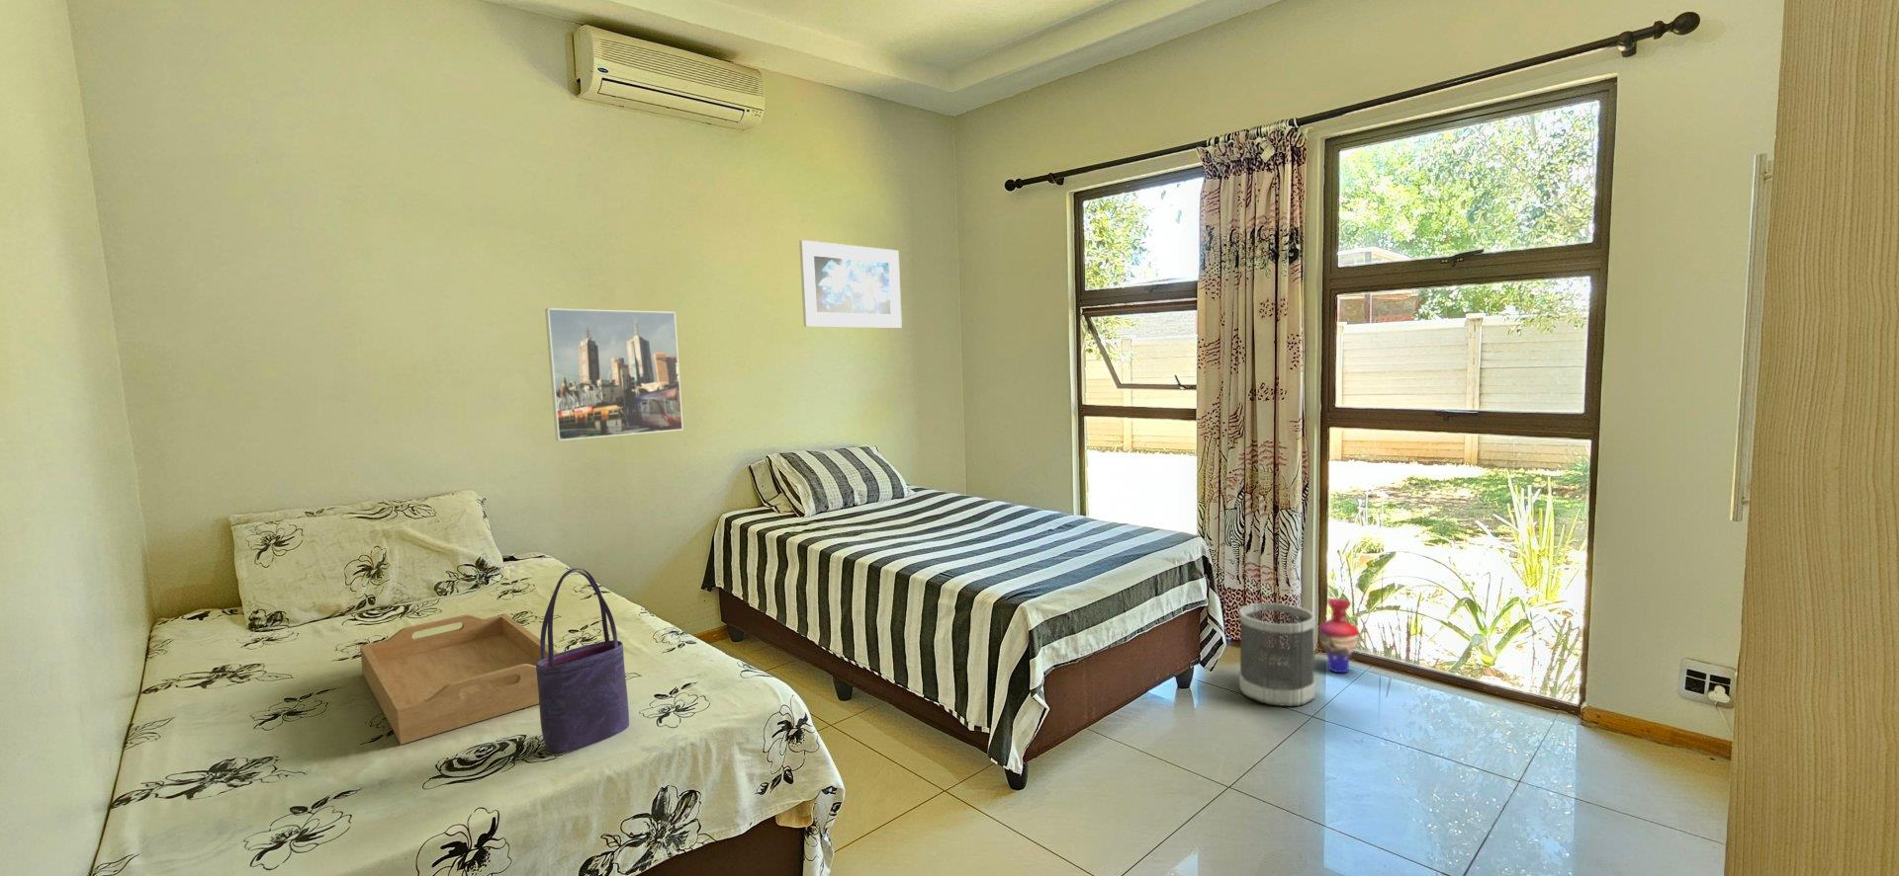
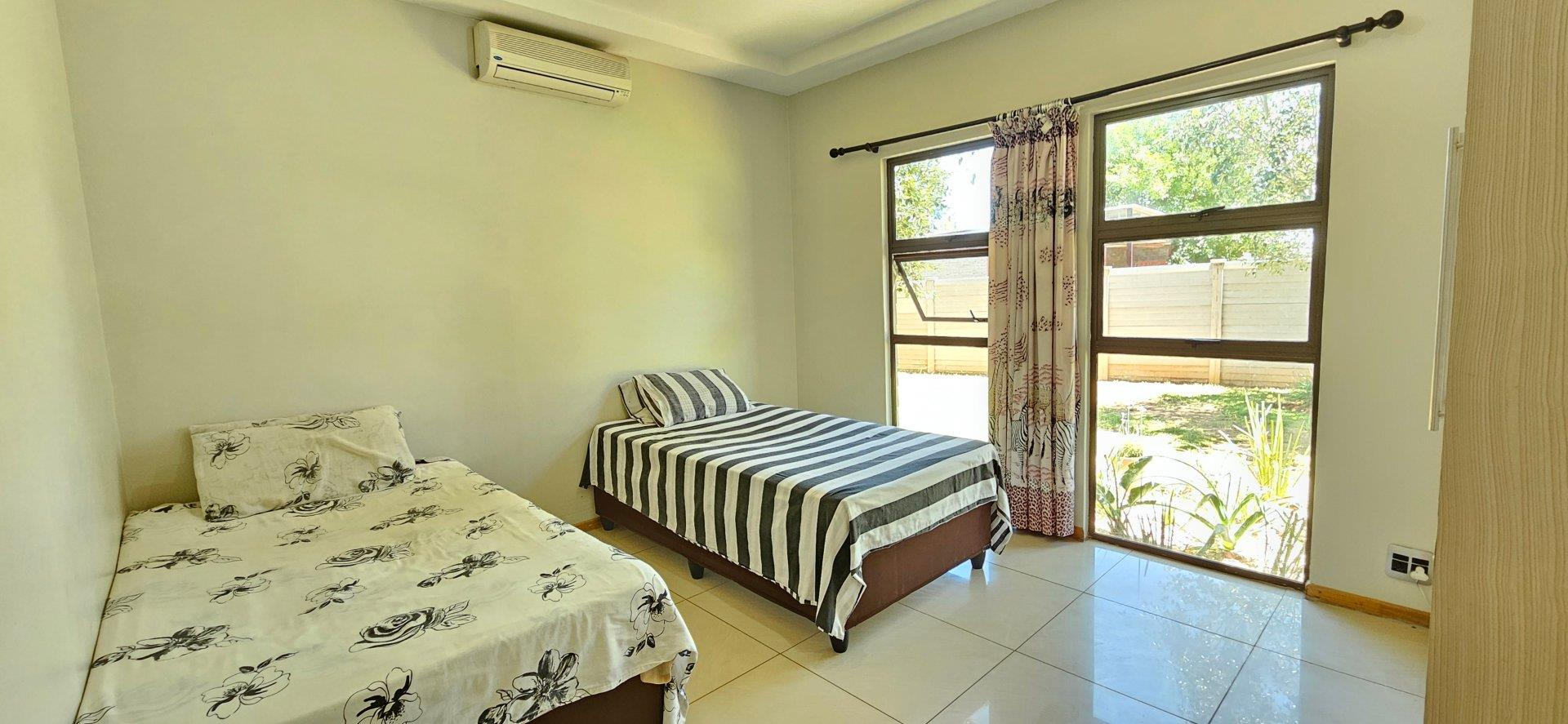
- vase [1318,598,1360,674]
- tote bag [537,567,630,755]
- serving tray [358,613,558,745]
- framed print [798,240,903,329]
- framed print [544,307,684,442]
- wastebasket [1238,603,1316,707]
